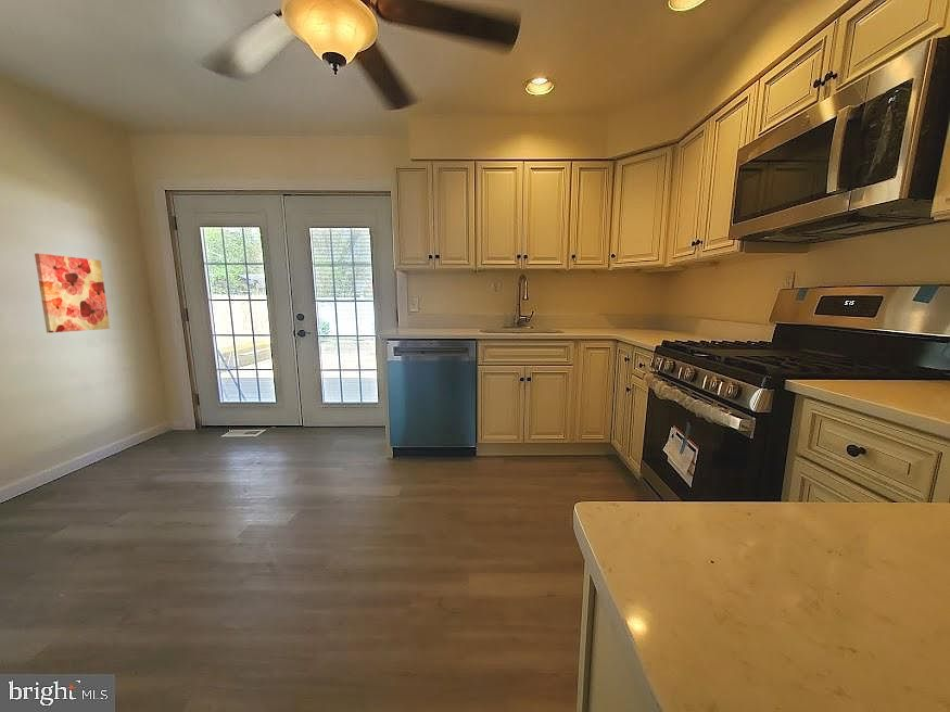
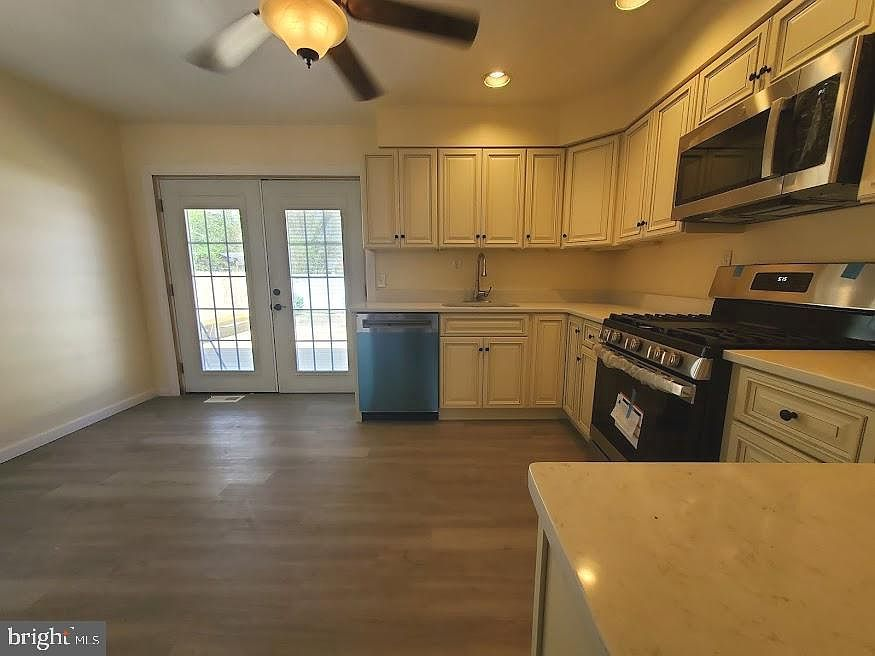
- wall art [34,253,111,334]
